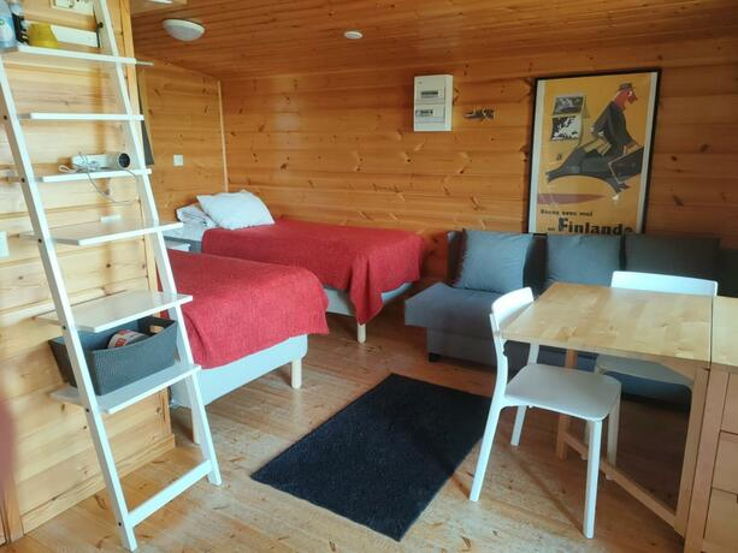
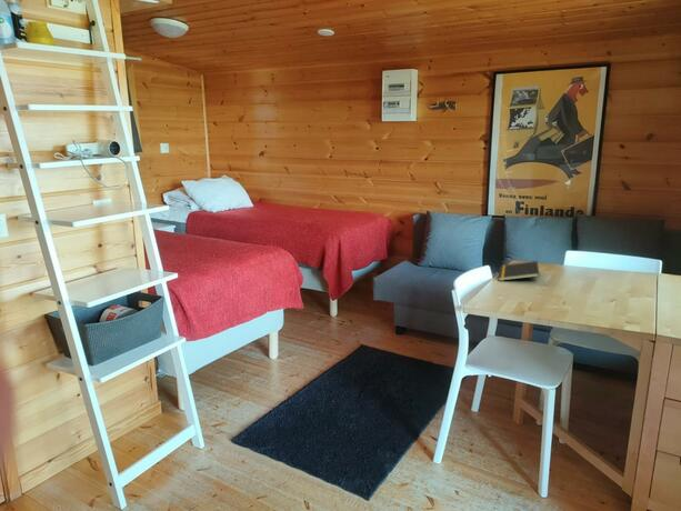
+ notepad [498,260,540,282]
